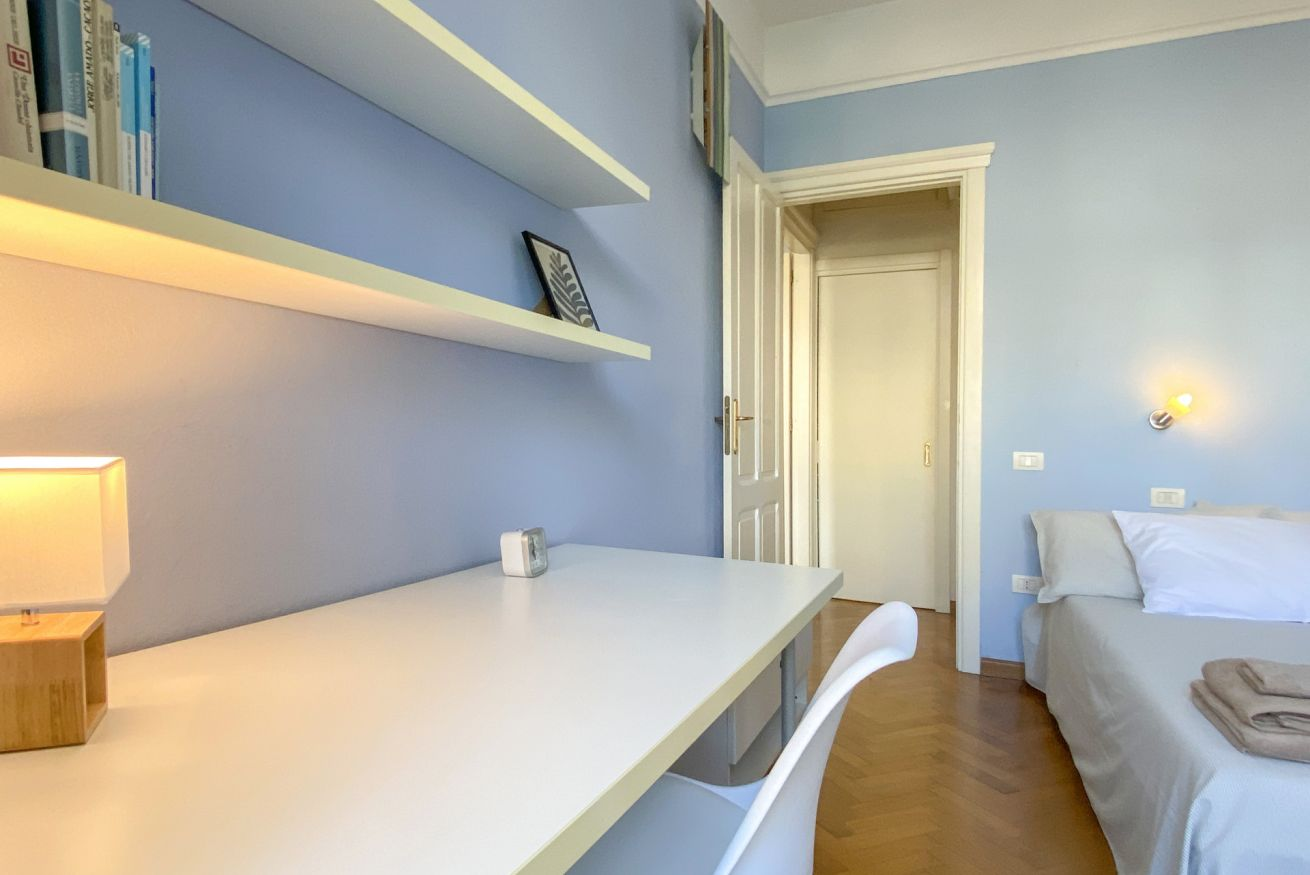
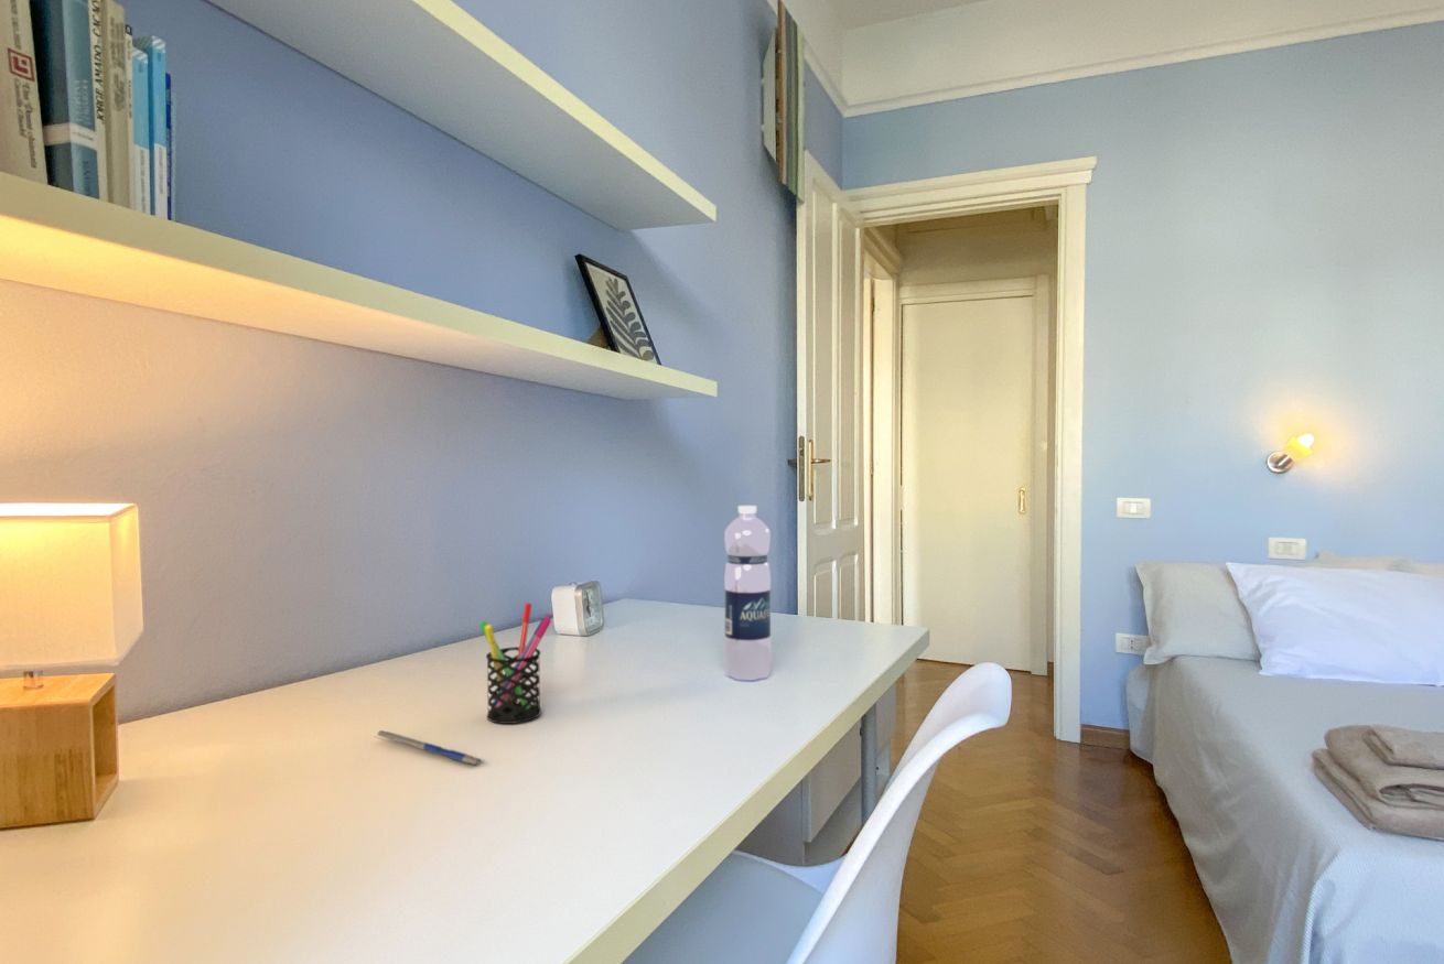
+ water bottle [723,505,773,681]
+ pen holder [478,602,553,725]
+ pen [375,729,484,768]
